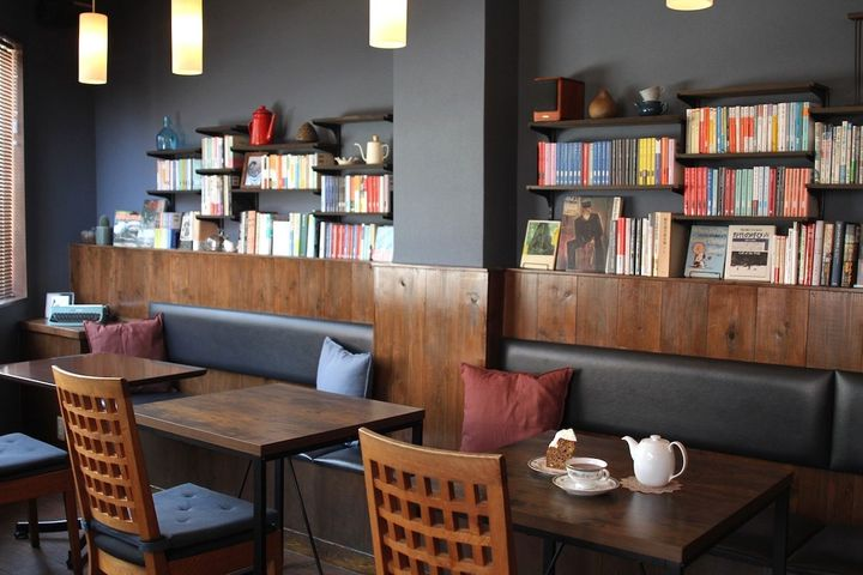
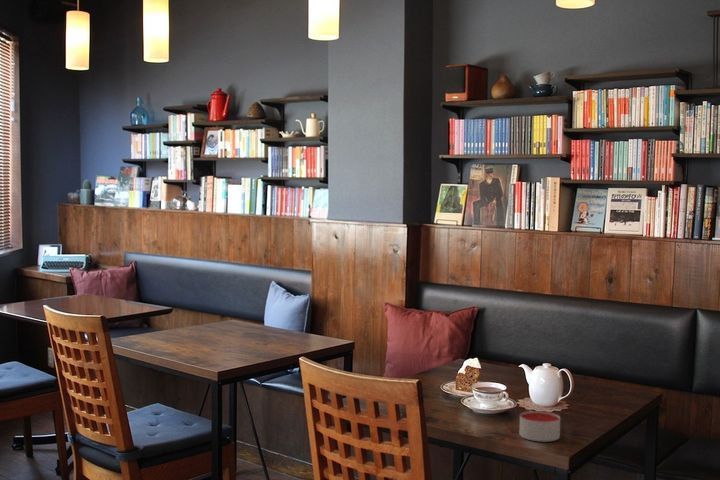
+ candle [519,410,561,443]
